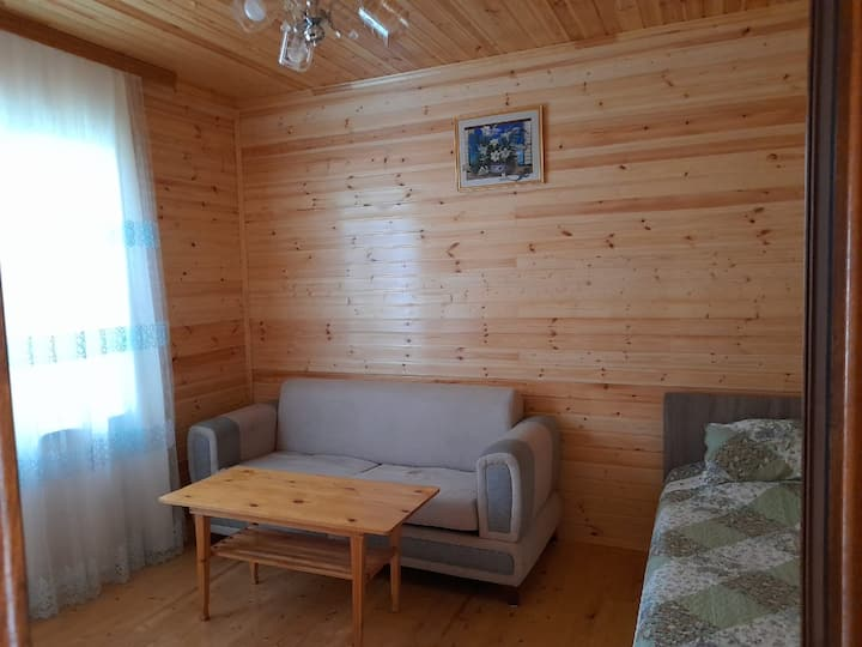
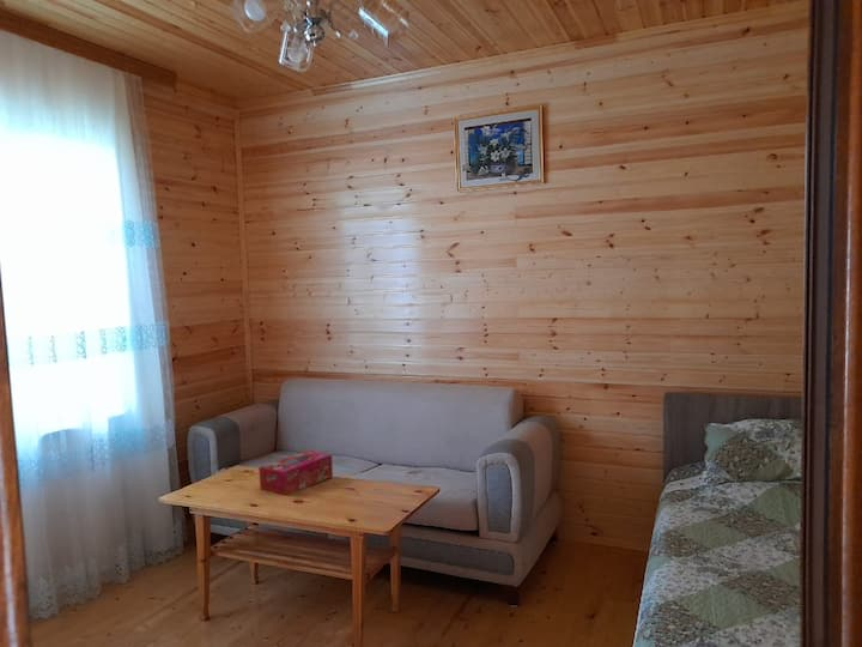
+ tissue box [257,449,334,497]
